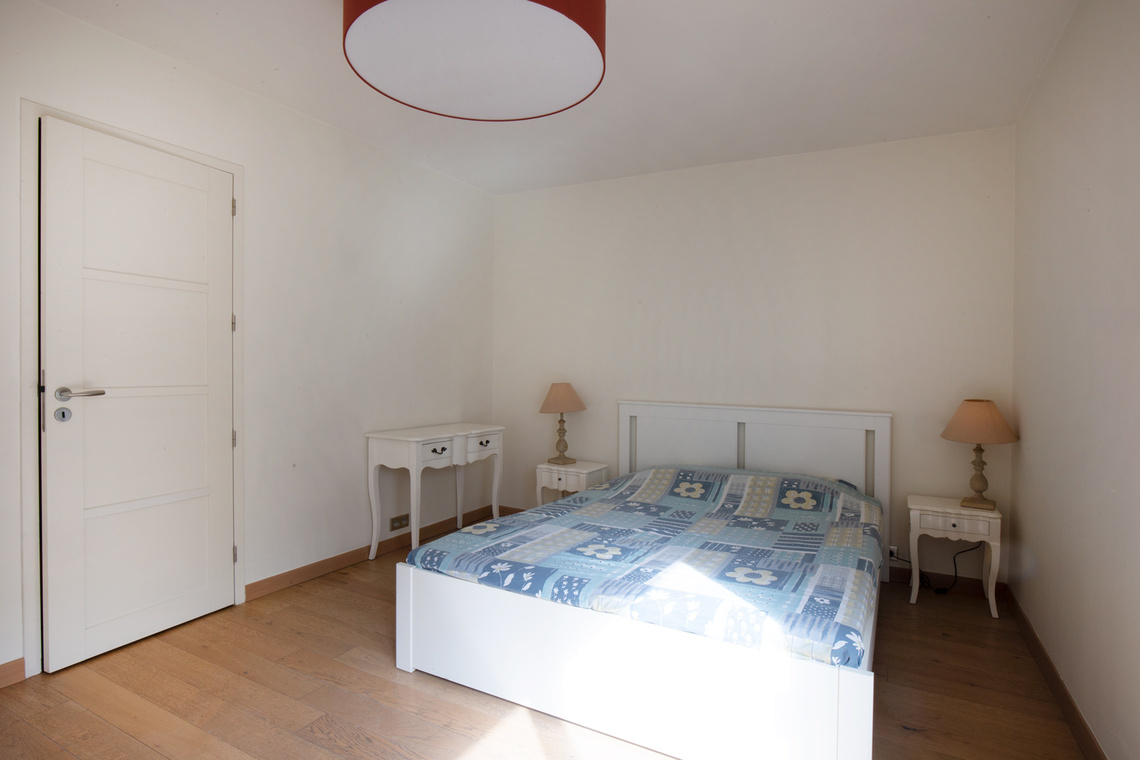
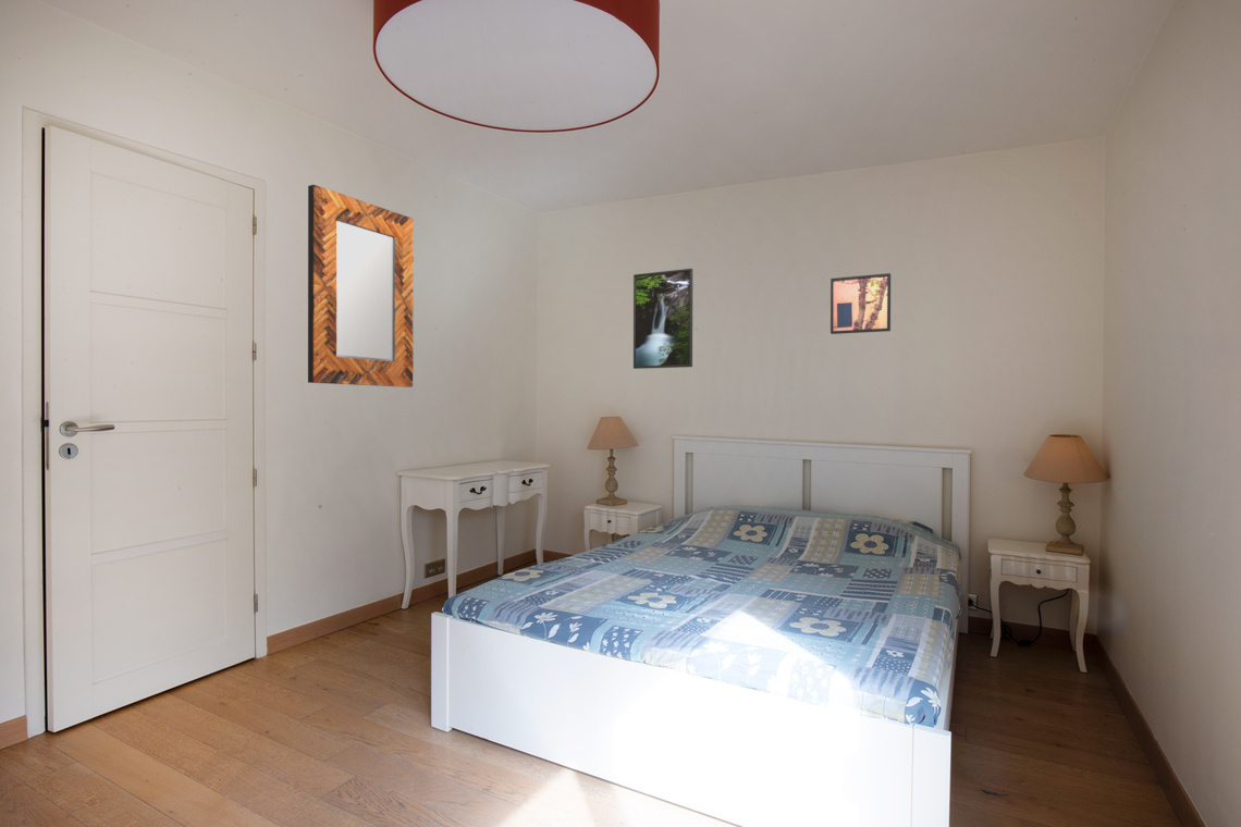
+ home mirror [307,184,415,388]
+ wall art [830,272,892,335]
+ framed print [632,268,693,370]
